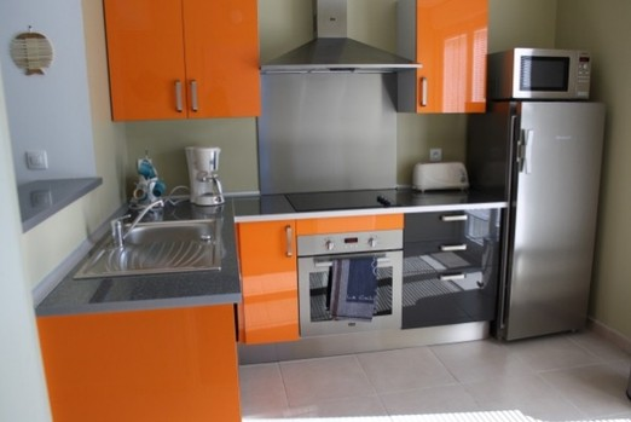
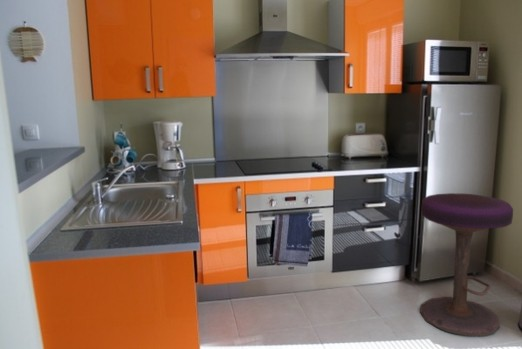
+ stool [419,192,514,337]
